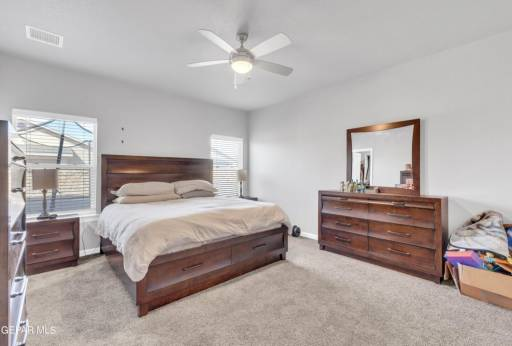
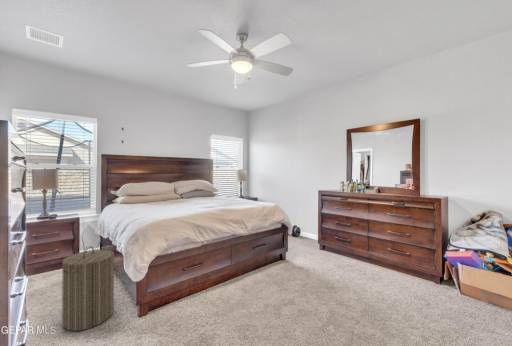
+ laundry hamper [61,245,115,332]
